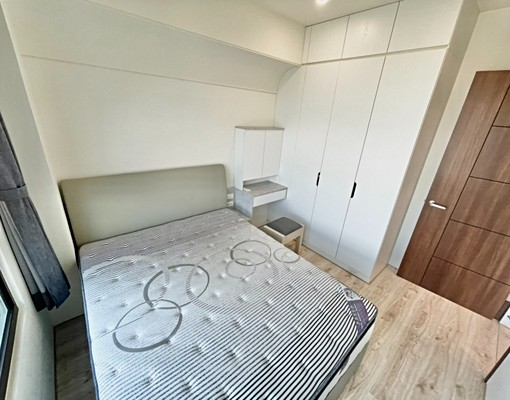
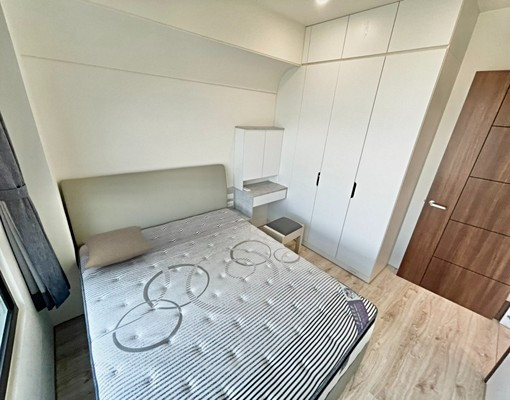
+ pillow [81,225,156,269]
